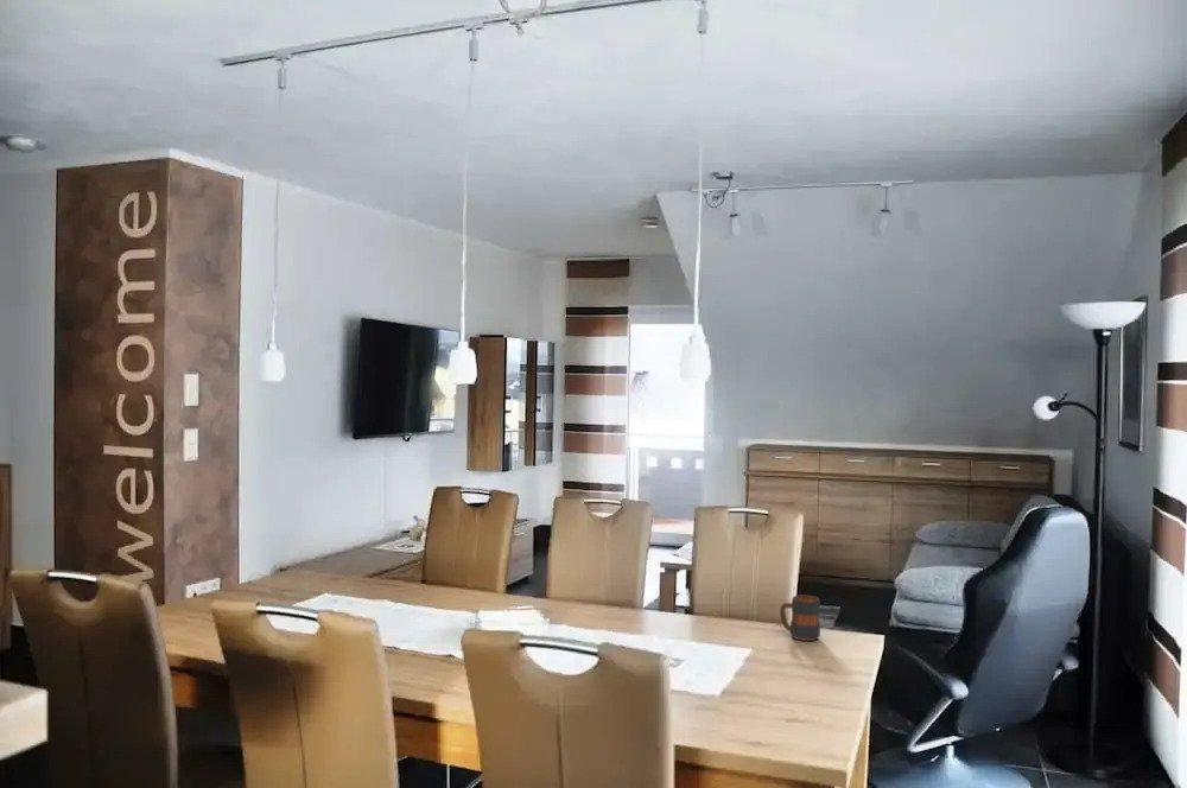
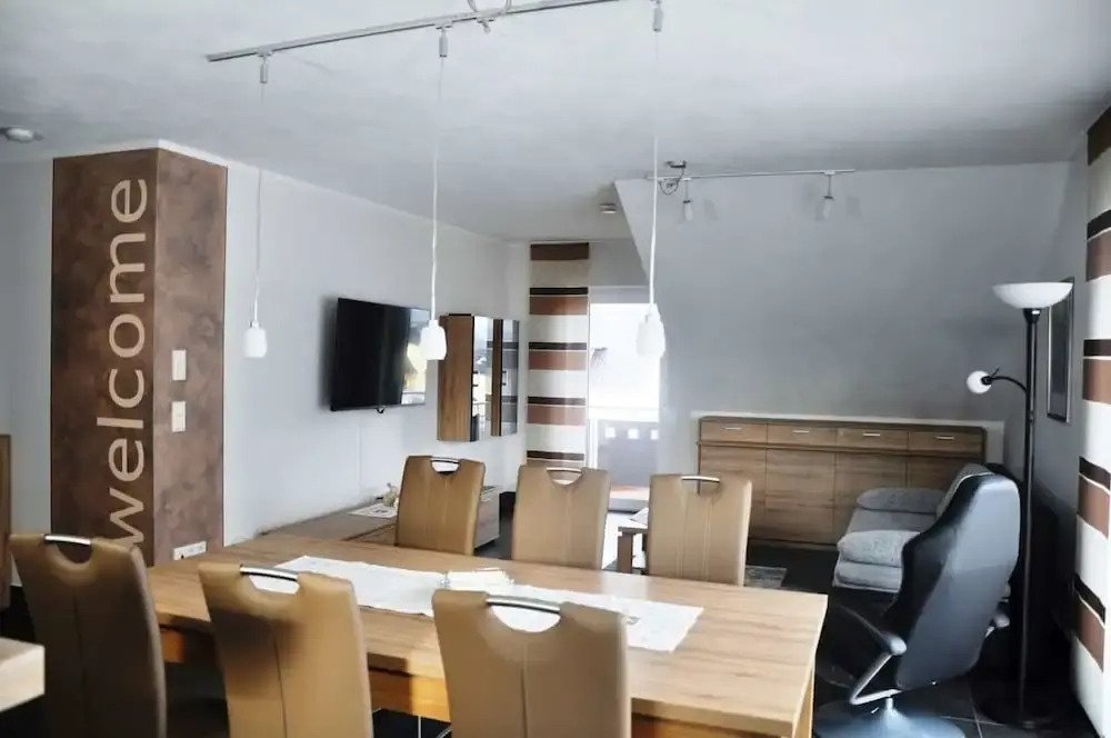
- mug [779,595,821,642]
